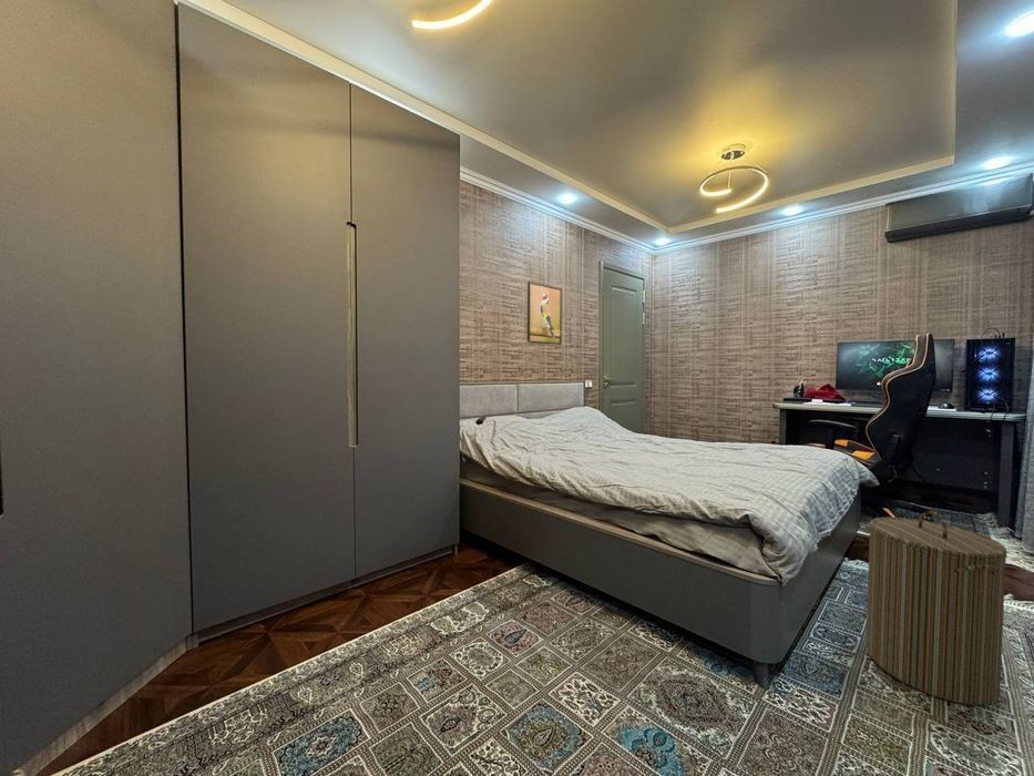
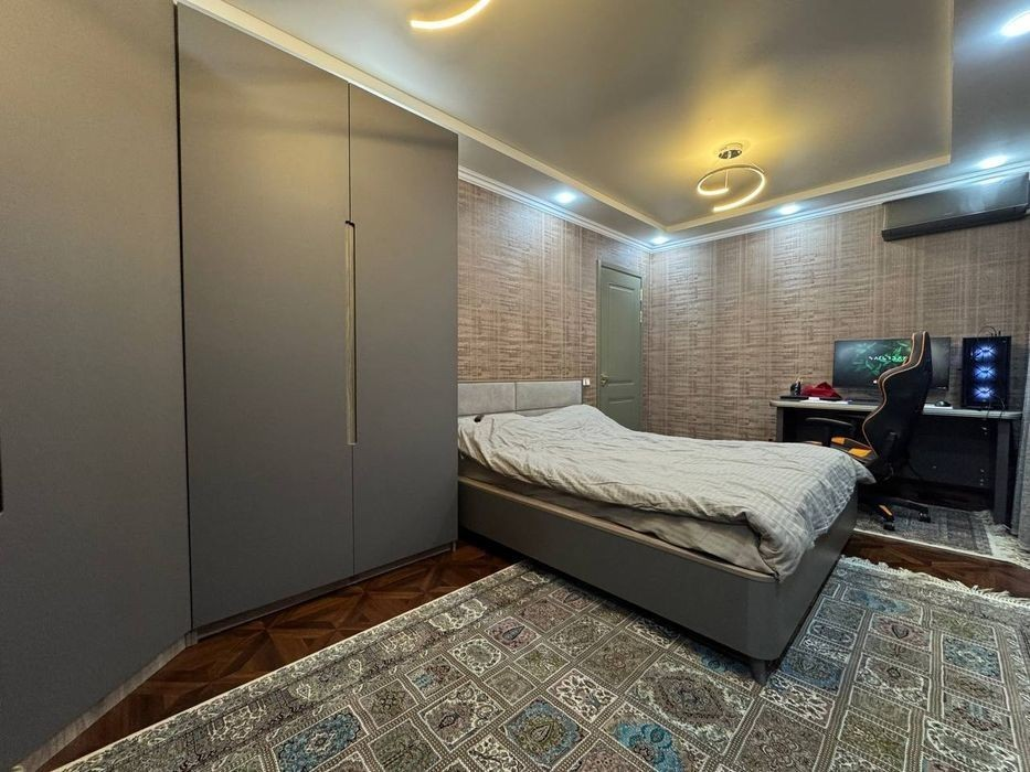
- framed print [526,280,563,346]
- laundry hamper [864,510,1009,706]
